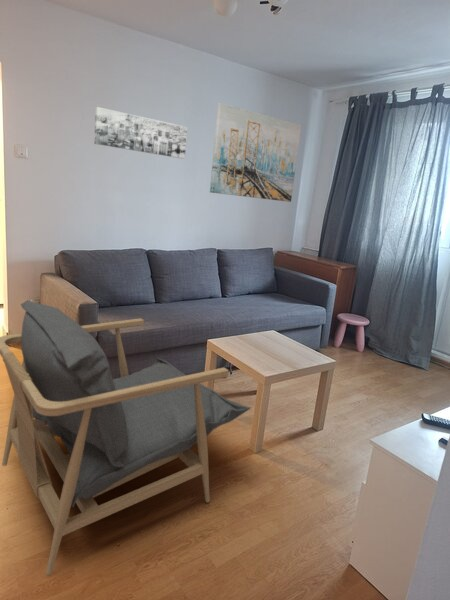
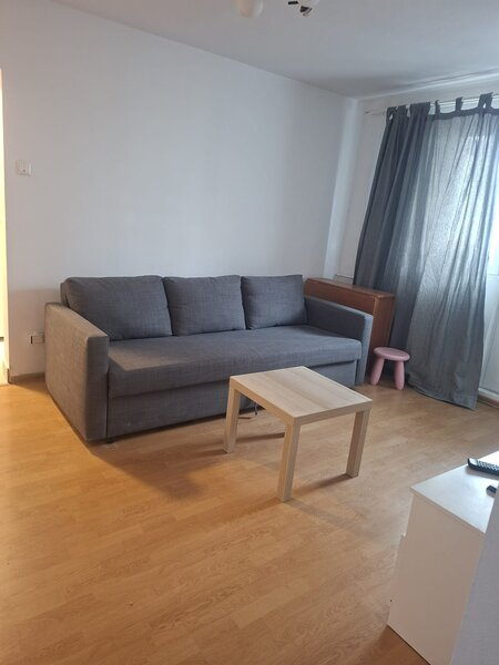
- wall art [209,102,302,203]
- wall art [94,106,188,160]
- armchair [0,299,252,576]
